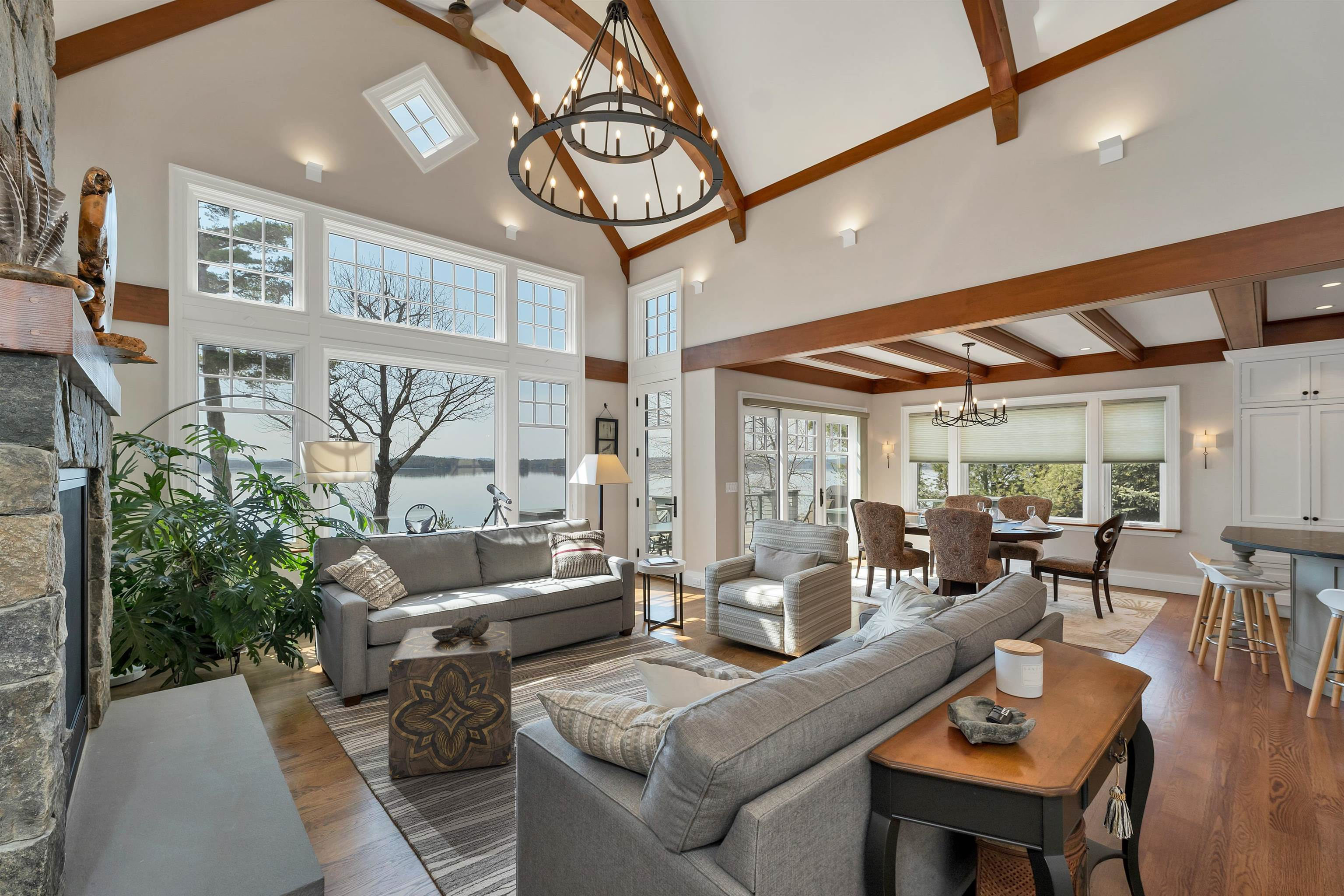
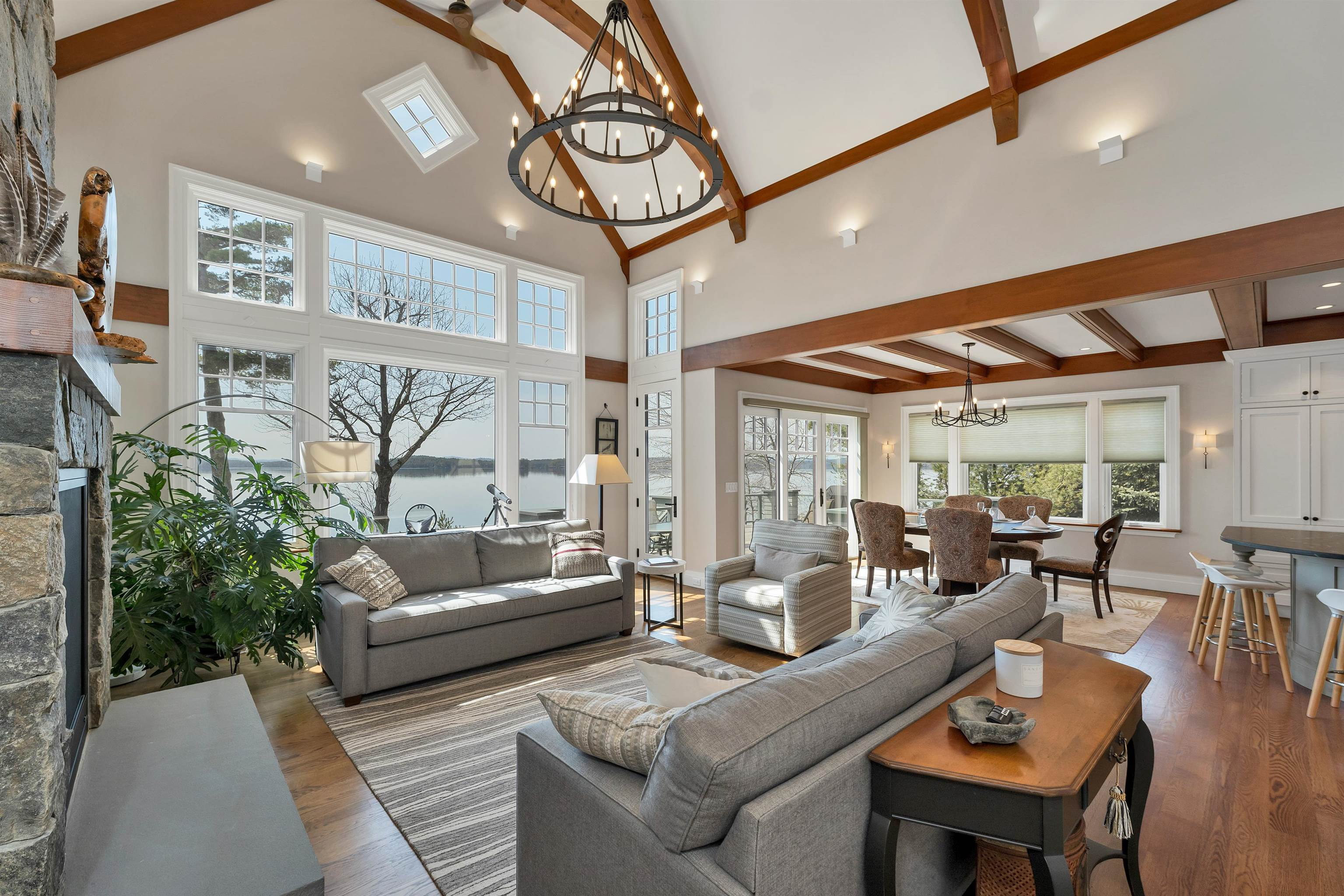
- decorative bowl [432,613,490,642]
- ottoman [388,621,512,779]
